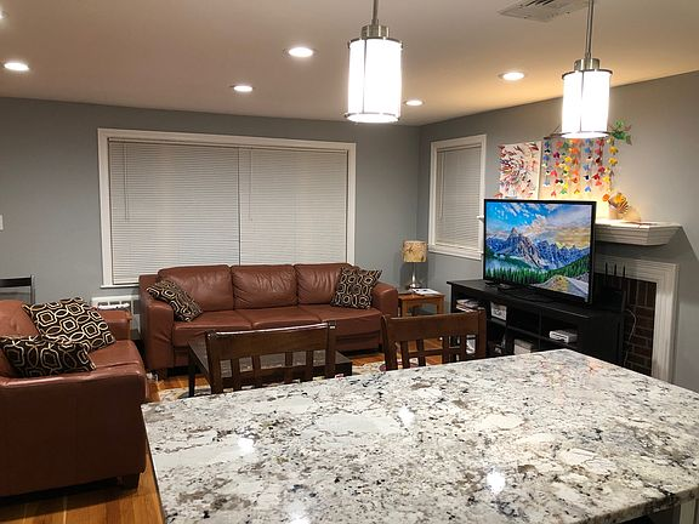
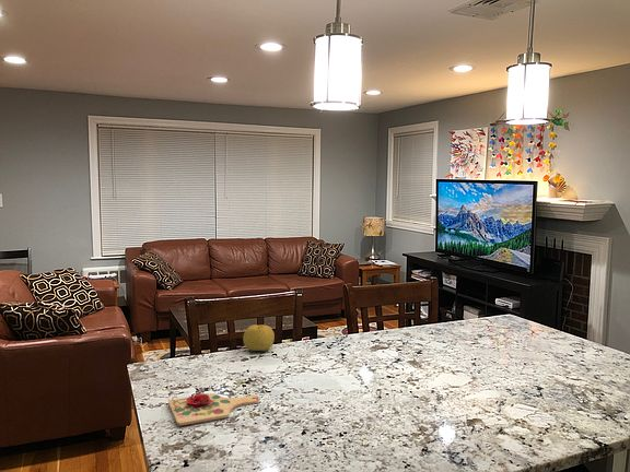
+ fruit [242,323,276,352]
+ cutting board [167,392,260,426]
